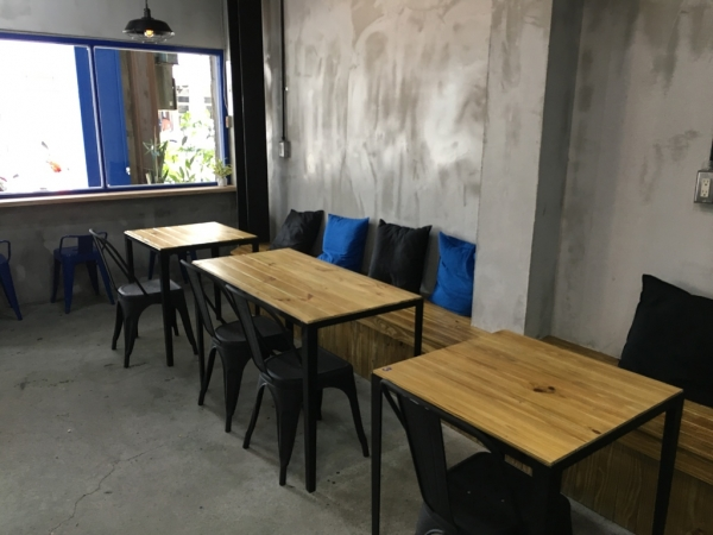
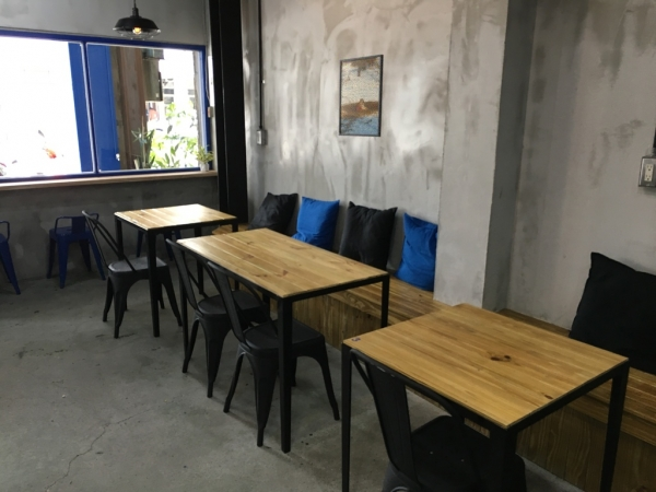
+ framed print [338,54,385,138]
